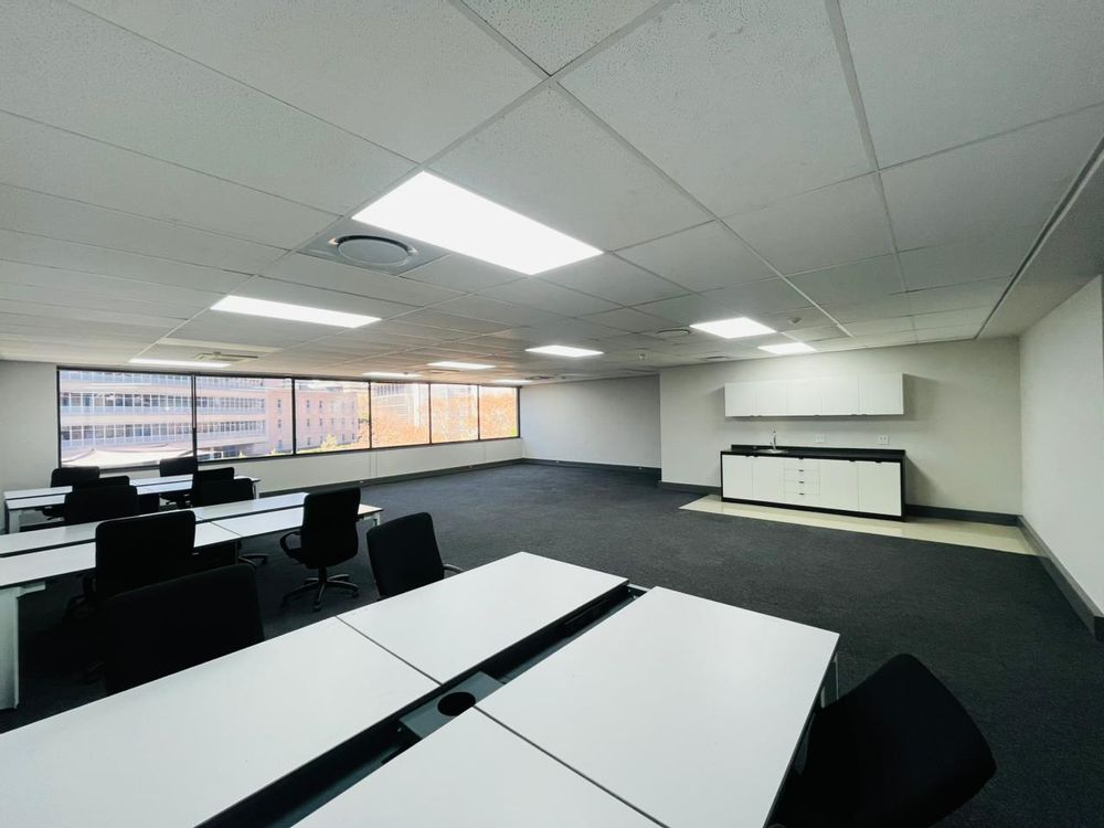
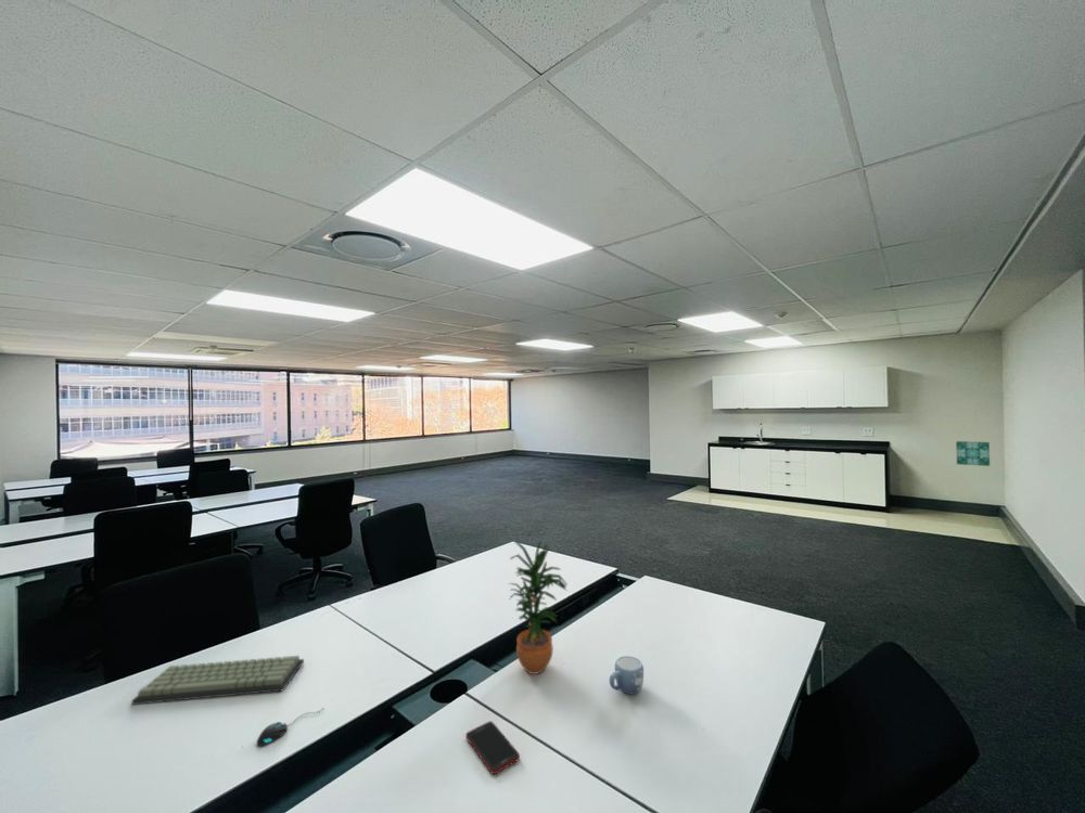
+ keyboard [130,655,305,706]
+ cell phone [464,720,521,775]
+ mug [609,655,644,695]
+ potted plant [507,540,567,675]
+ mouse [256,708,323,747]
+ wall art [955,440,991,467]
